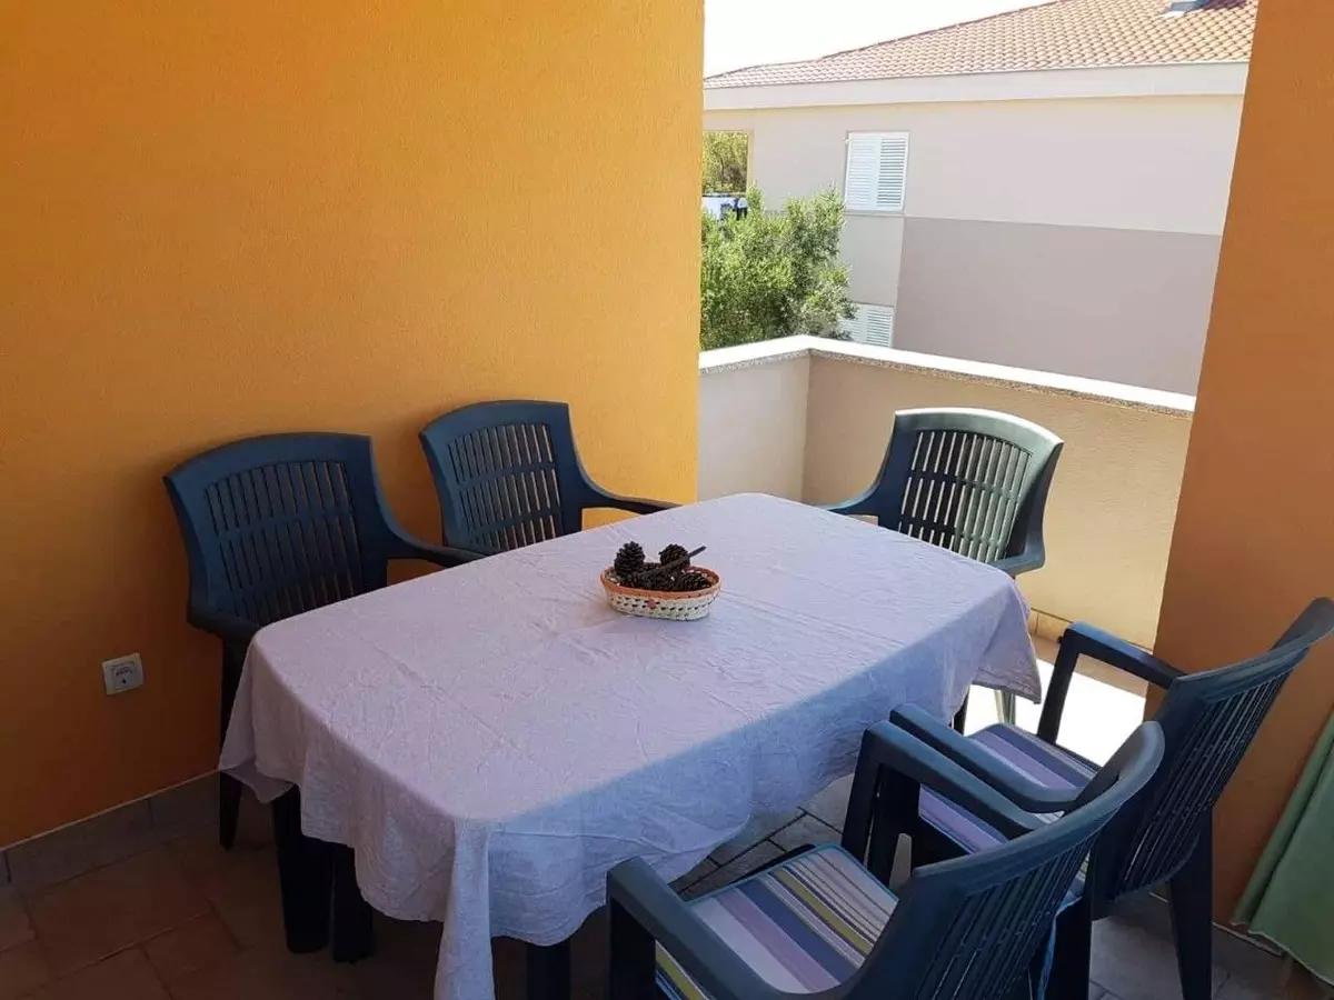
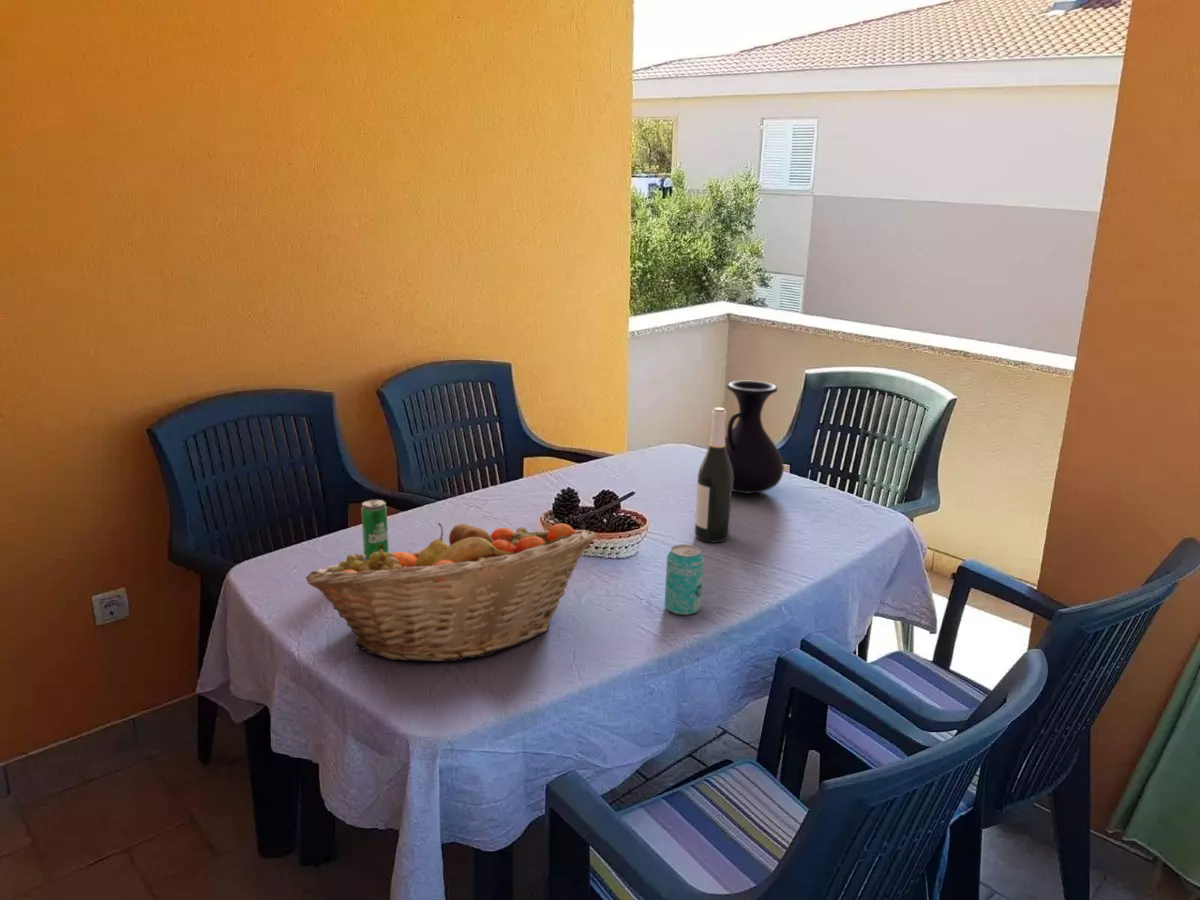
+ fruit basket [305,522,596,663]
+ vase [725,380,785,494]
+ beverage can [360,499,390,559]
+ beverage can [664,543,705,616]
+ wine bottle [694,406,733,543]
